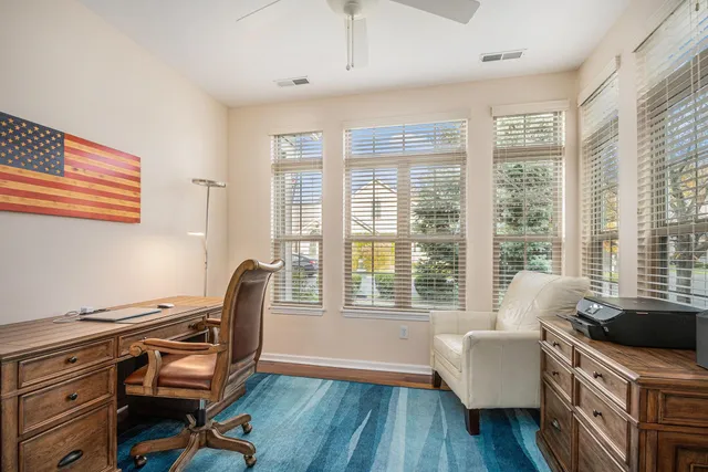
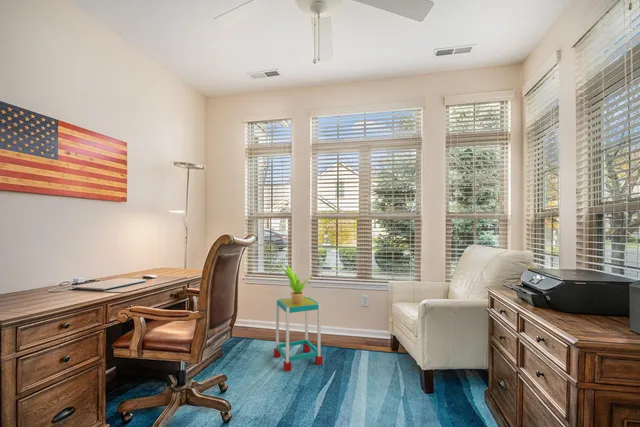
+ side table [273,295,324,373]
+ potted plant [283,264,313,304]
